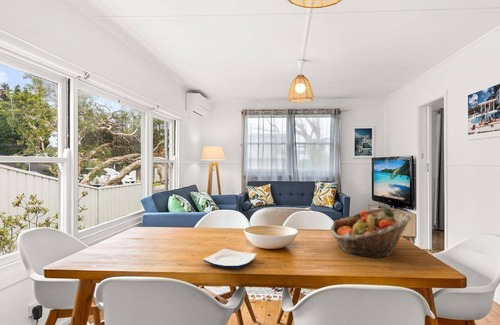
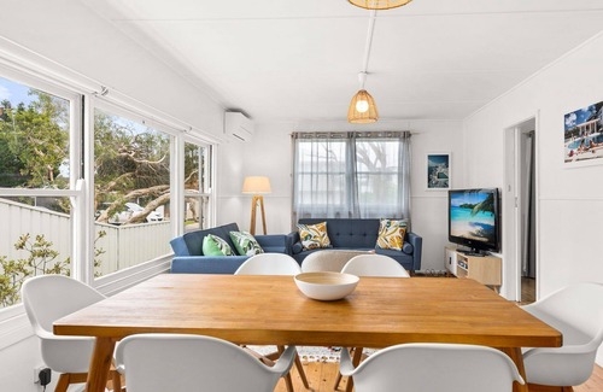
- fruit basket [329,206,413,259]
- plate [202,248,257,269]
